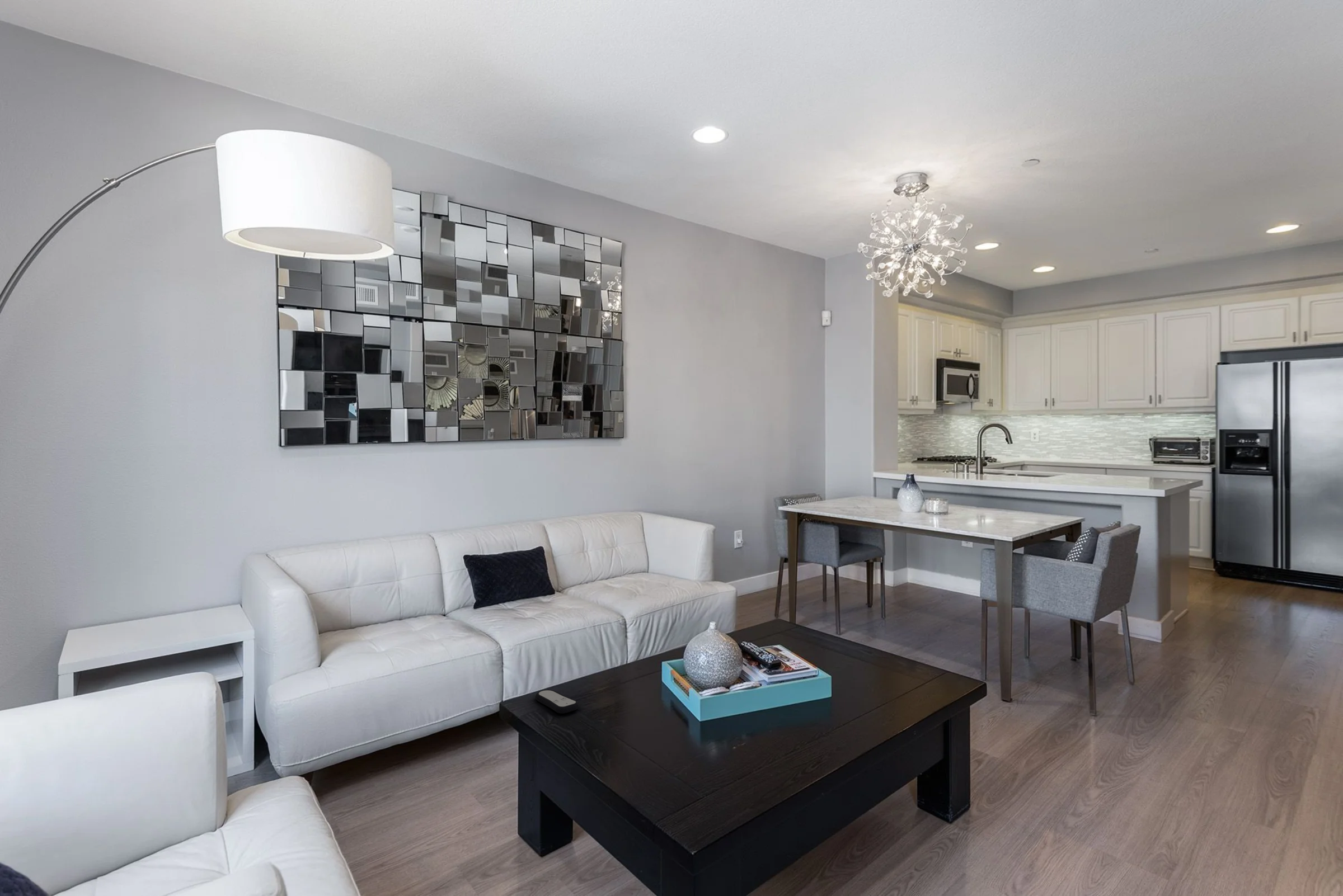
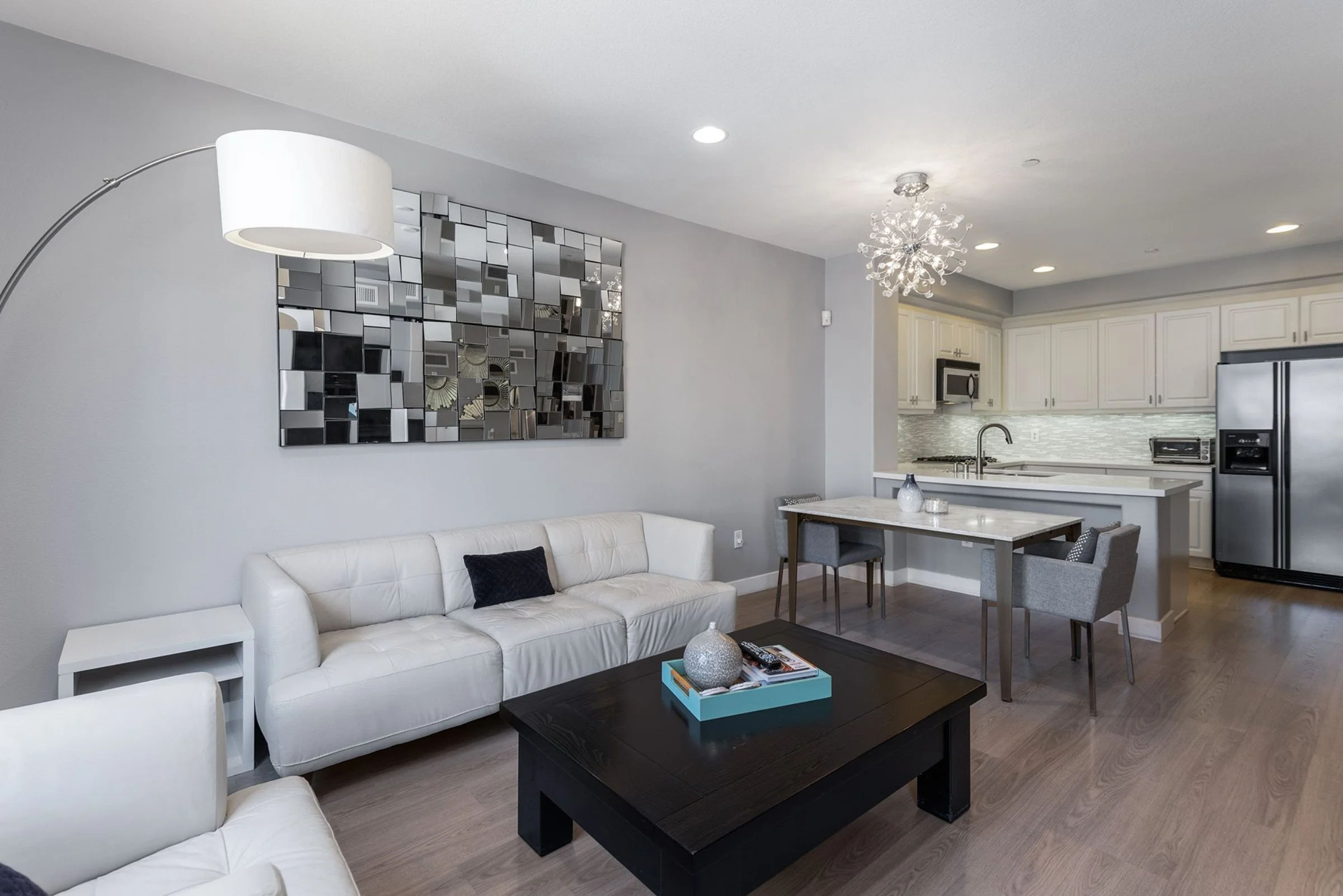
- remote control [535,689,580,714]
